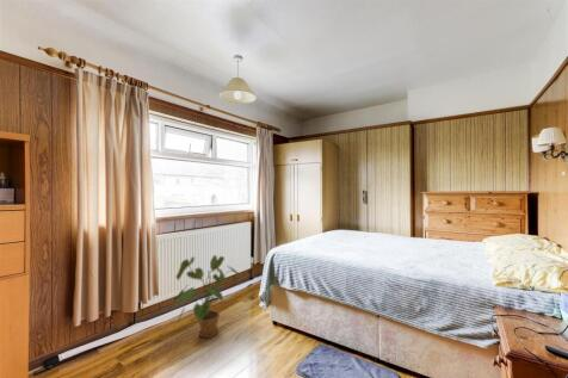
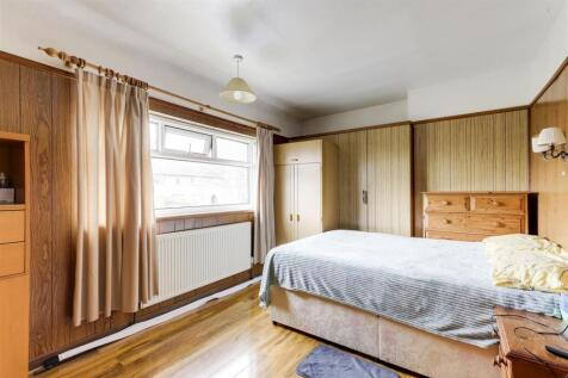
- house plant [174,254,246,339]
